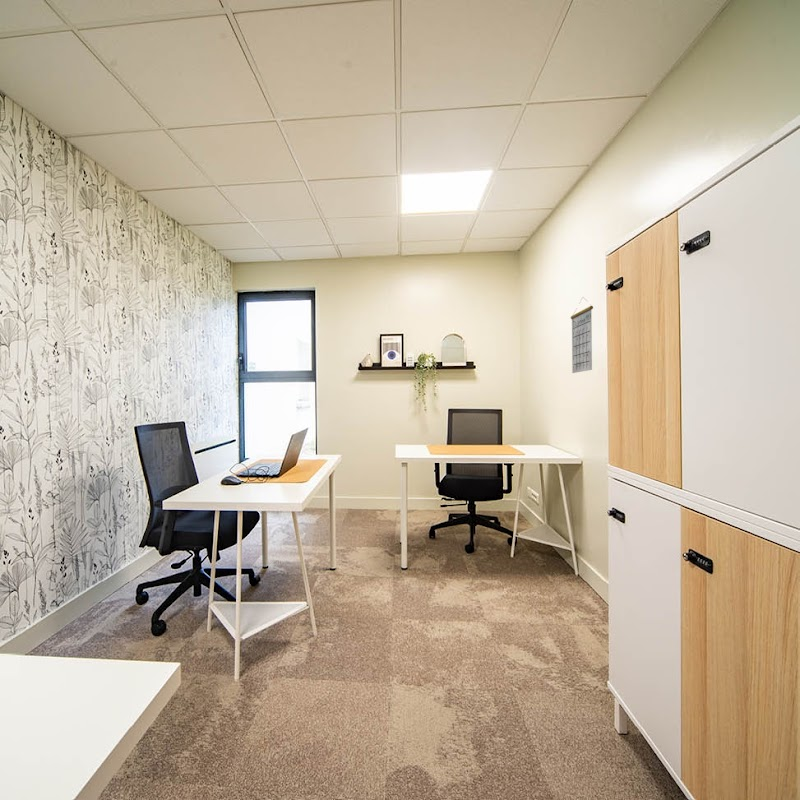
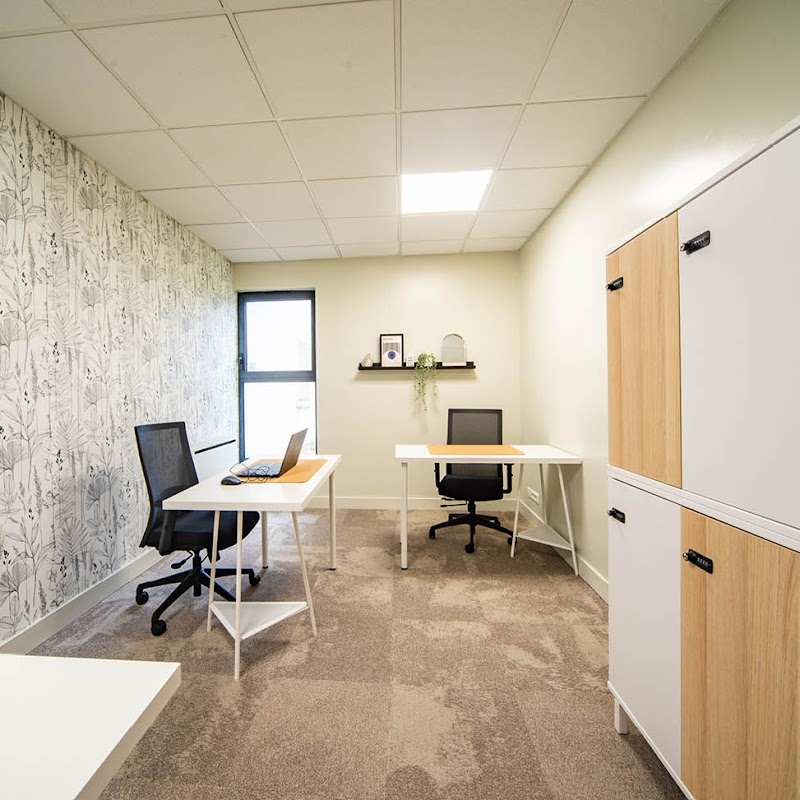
- calendar [570,296,594,374]
